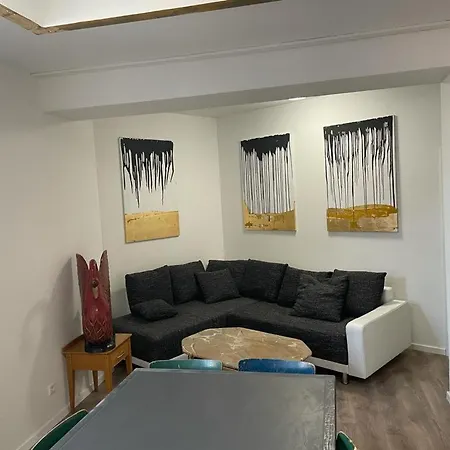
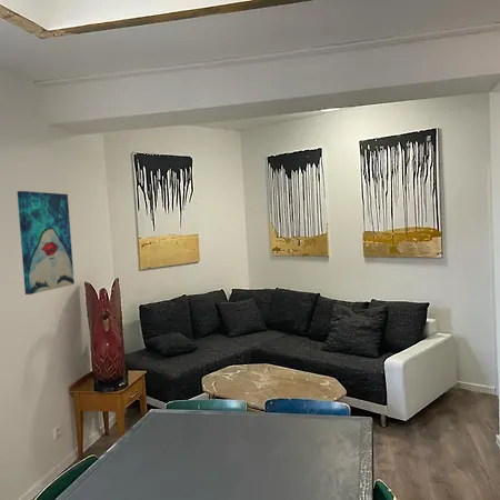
+ wall art [17,190,76,296]
